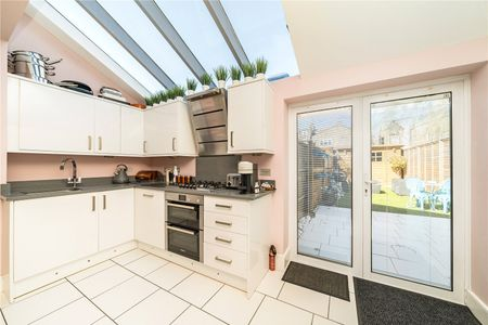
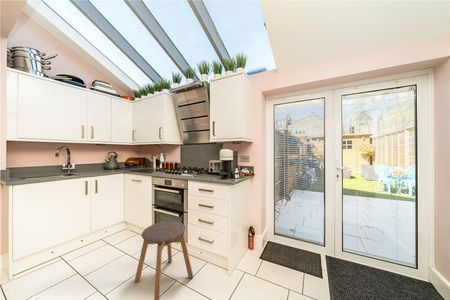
+ stool [133,220,194,300]
